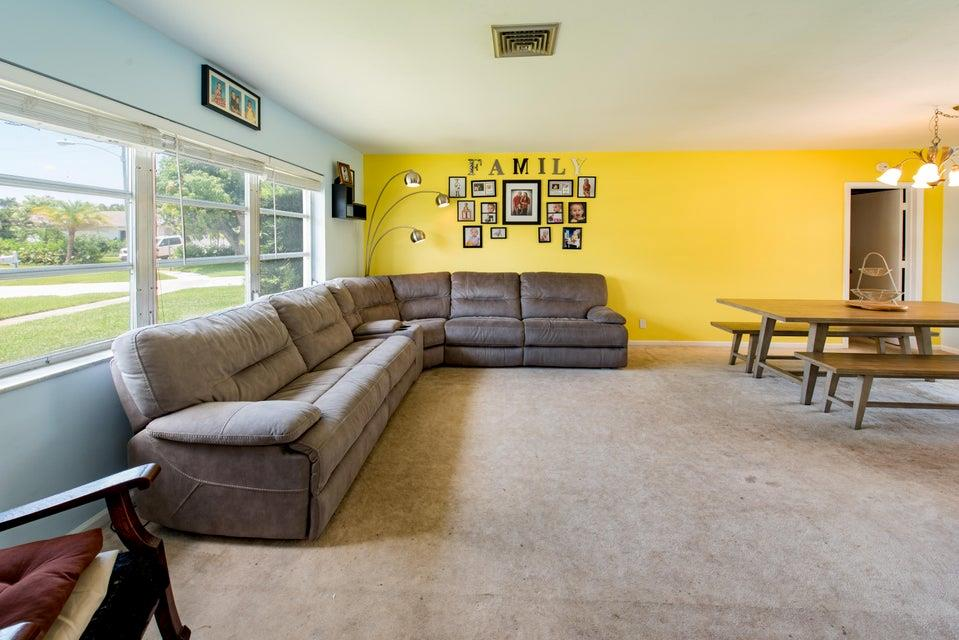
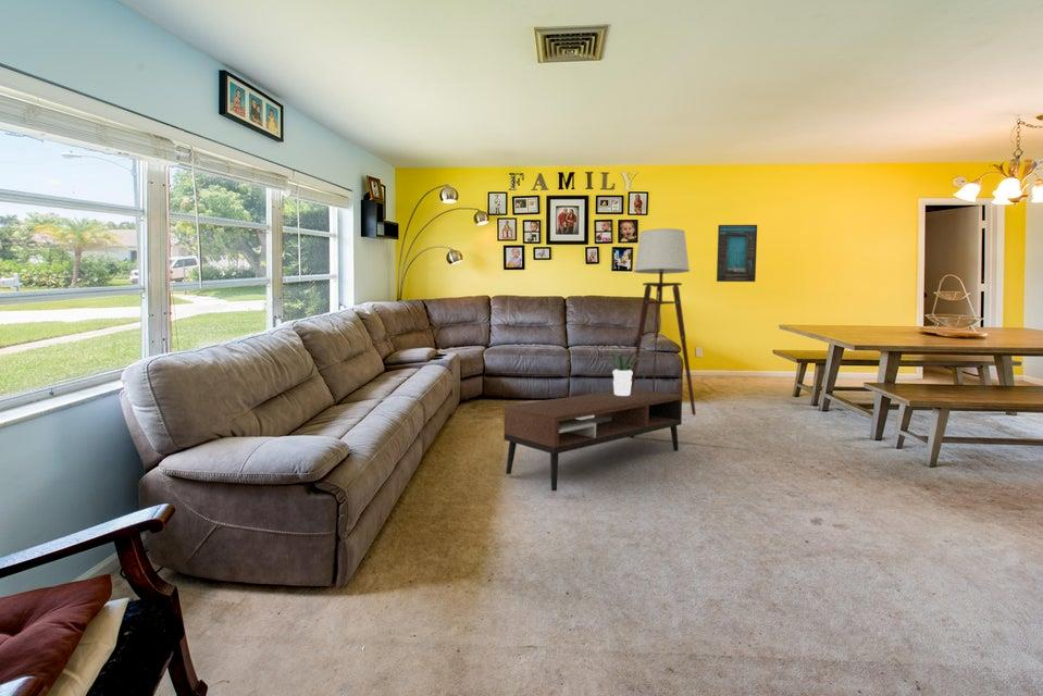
+ potted plant [599,350,641,396]
+ floor lamp [631,227,697,417]
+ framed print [716,224,758,283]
+ coffee table [502,388,683,492]
